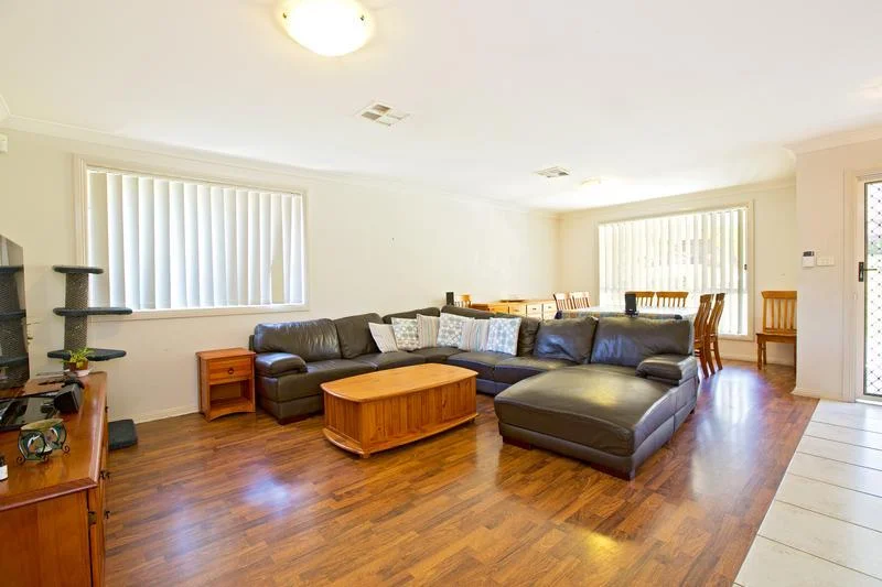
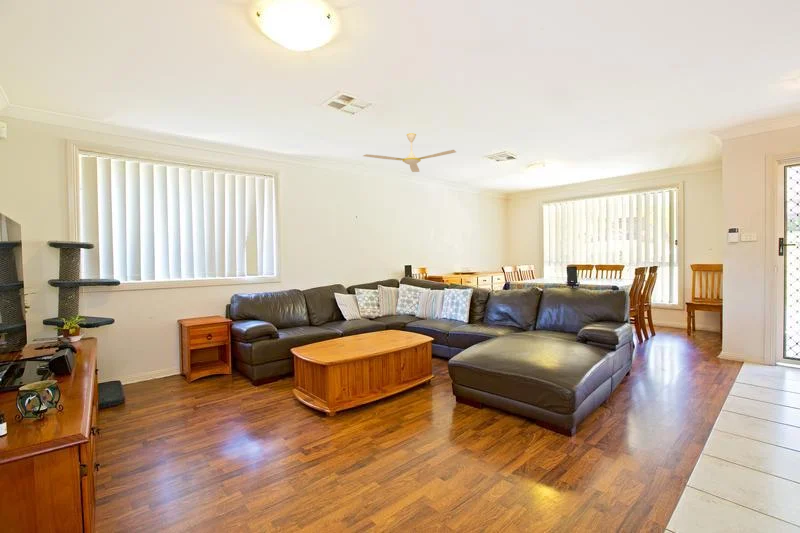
+ ceiling fan [362,132,457,173]
